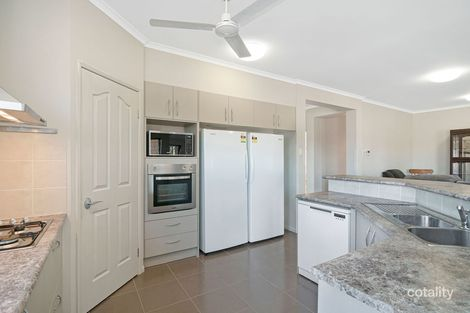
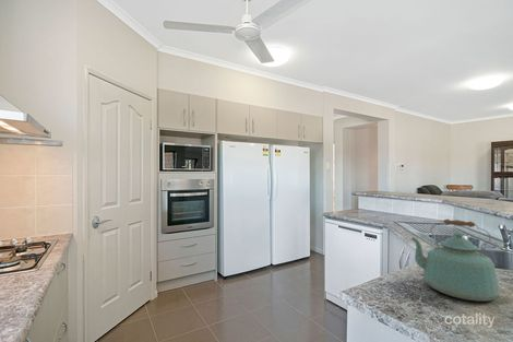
+ kettle [410,217,501,302]
